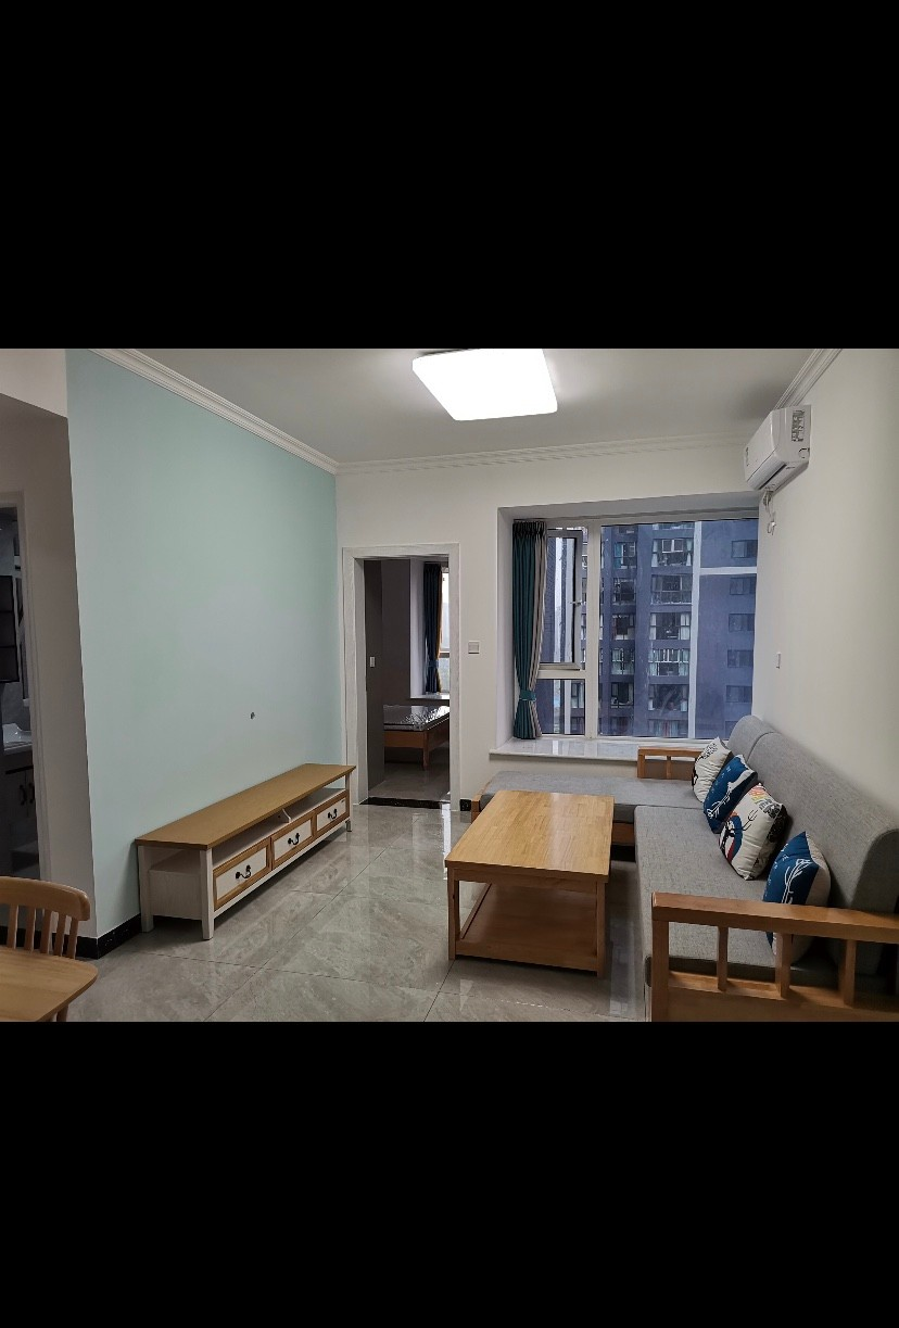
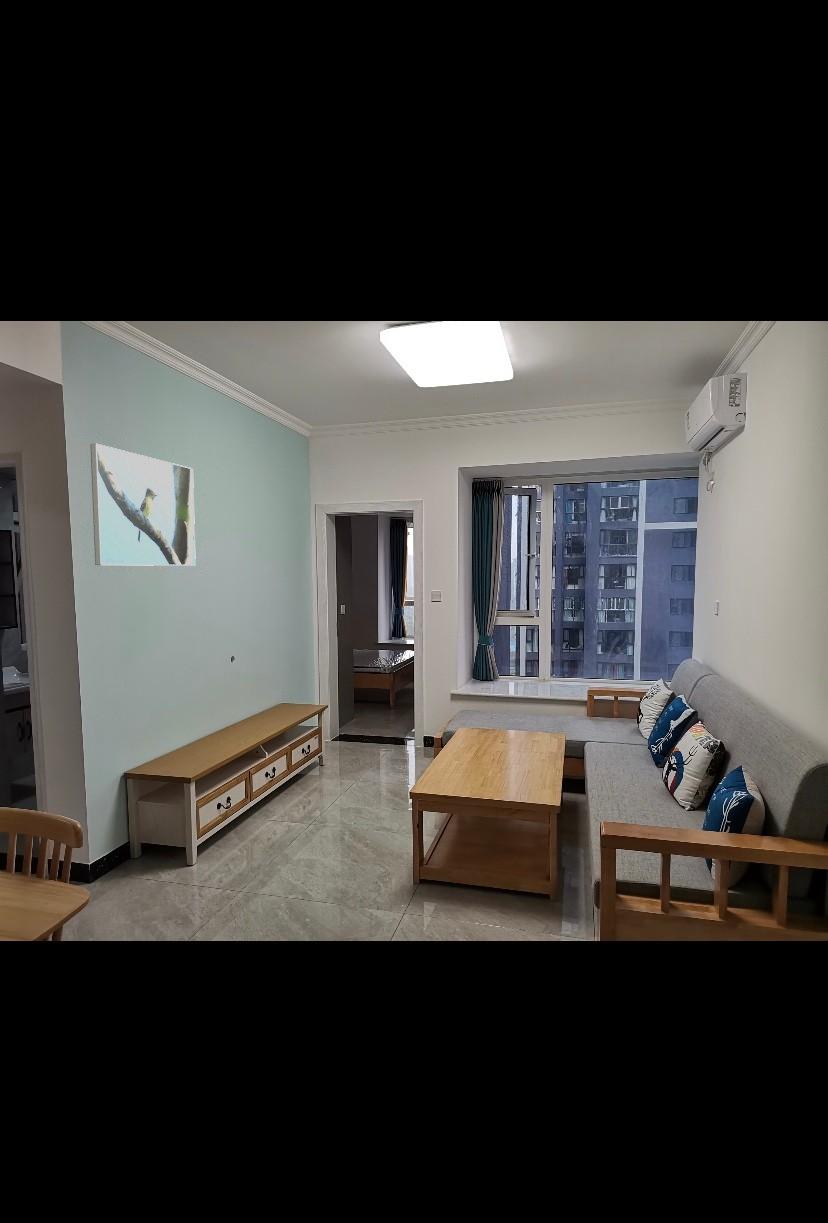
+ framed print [89,443,197,567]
